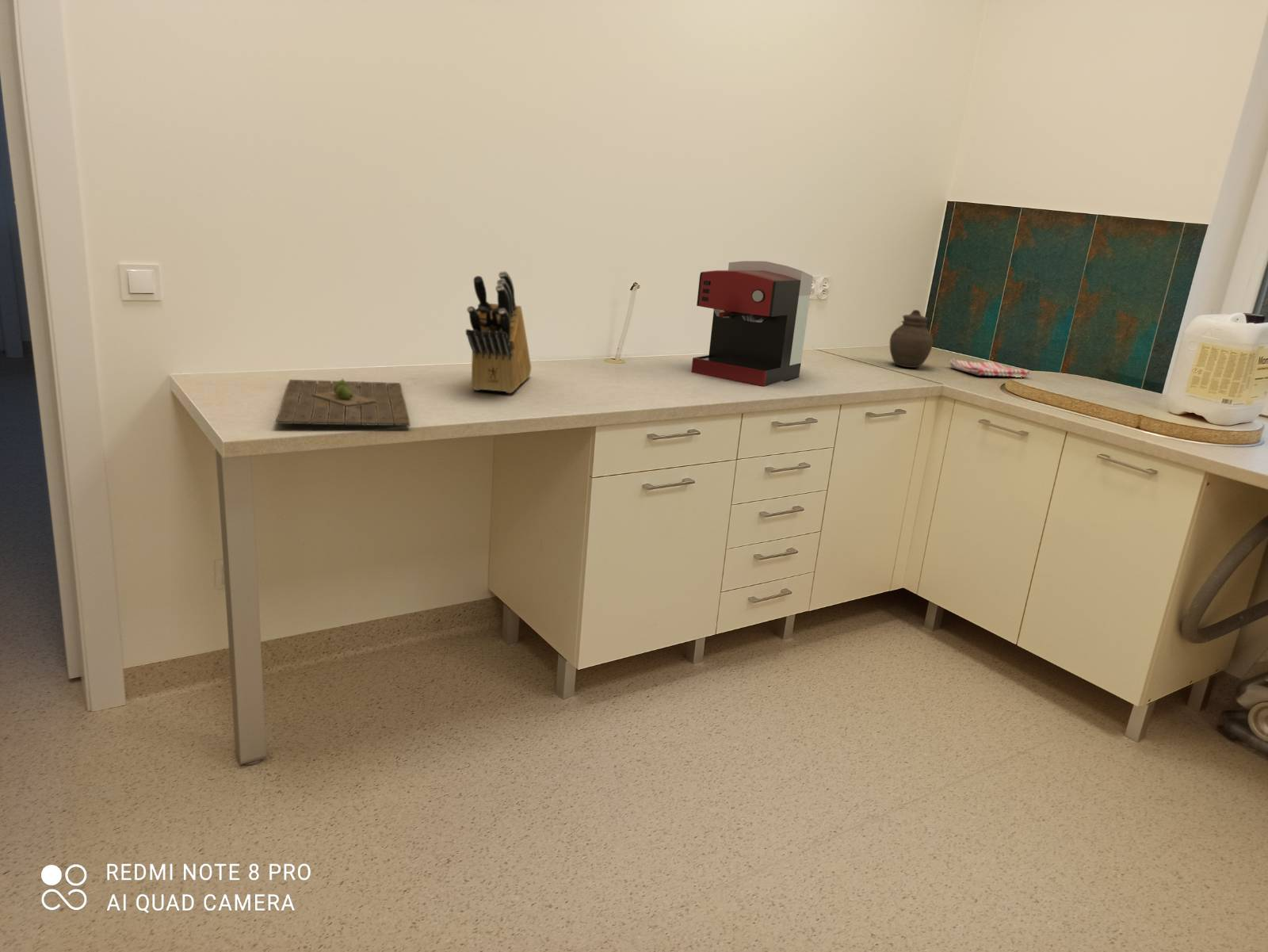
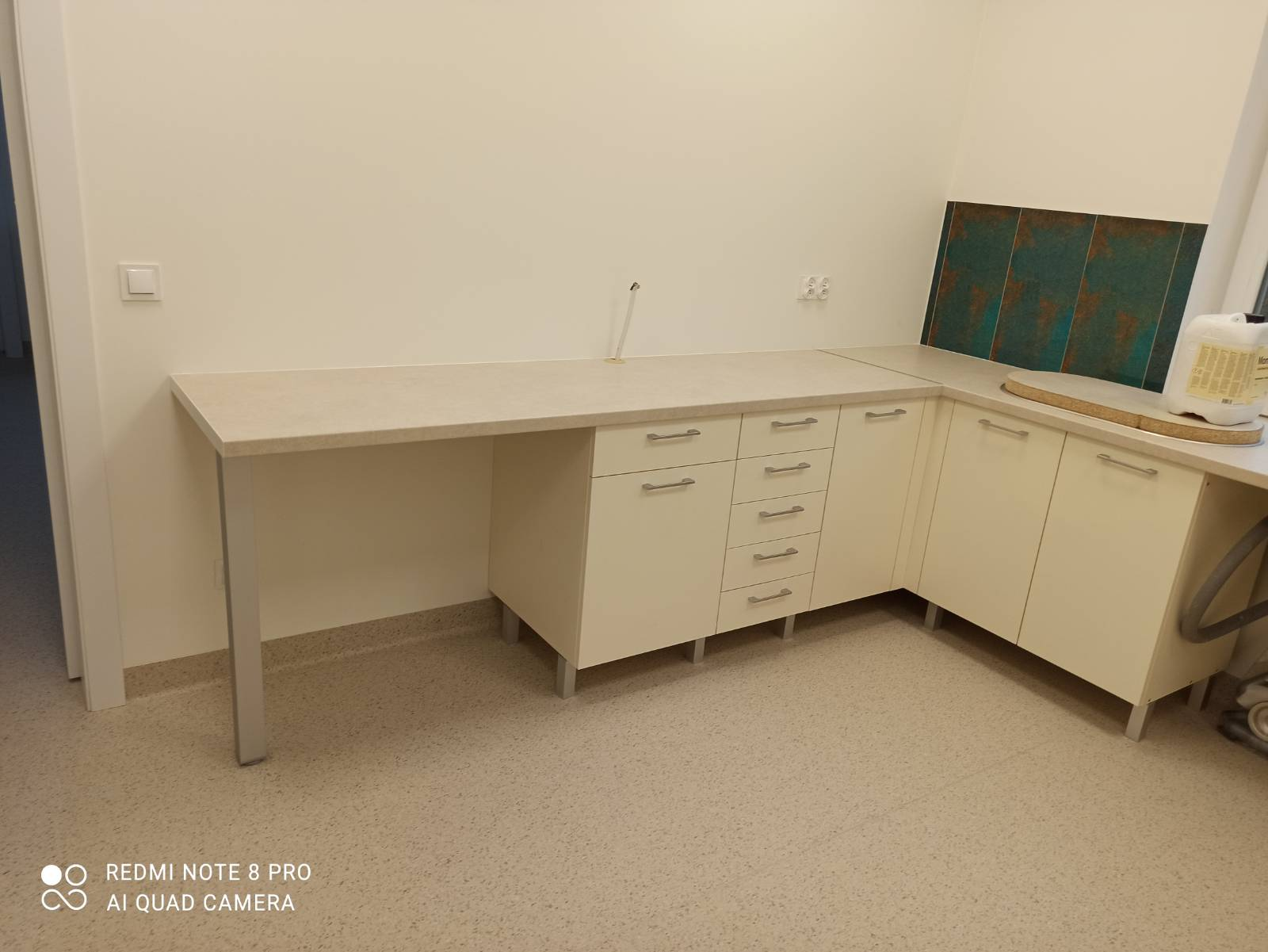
- knife block [465,270,532,394]
- coffee maker [690,260,814,387]
- dish towel [949,357,1031,377]
- jar [889,309,934,369]
- cutting board [275,377,411,426]
